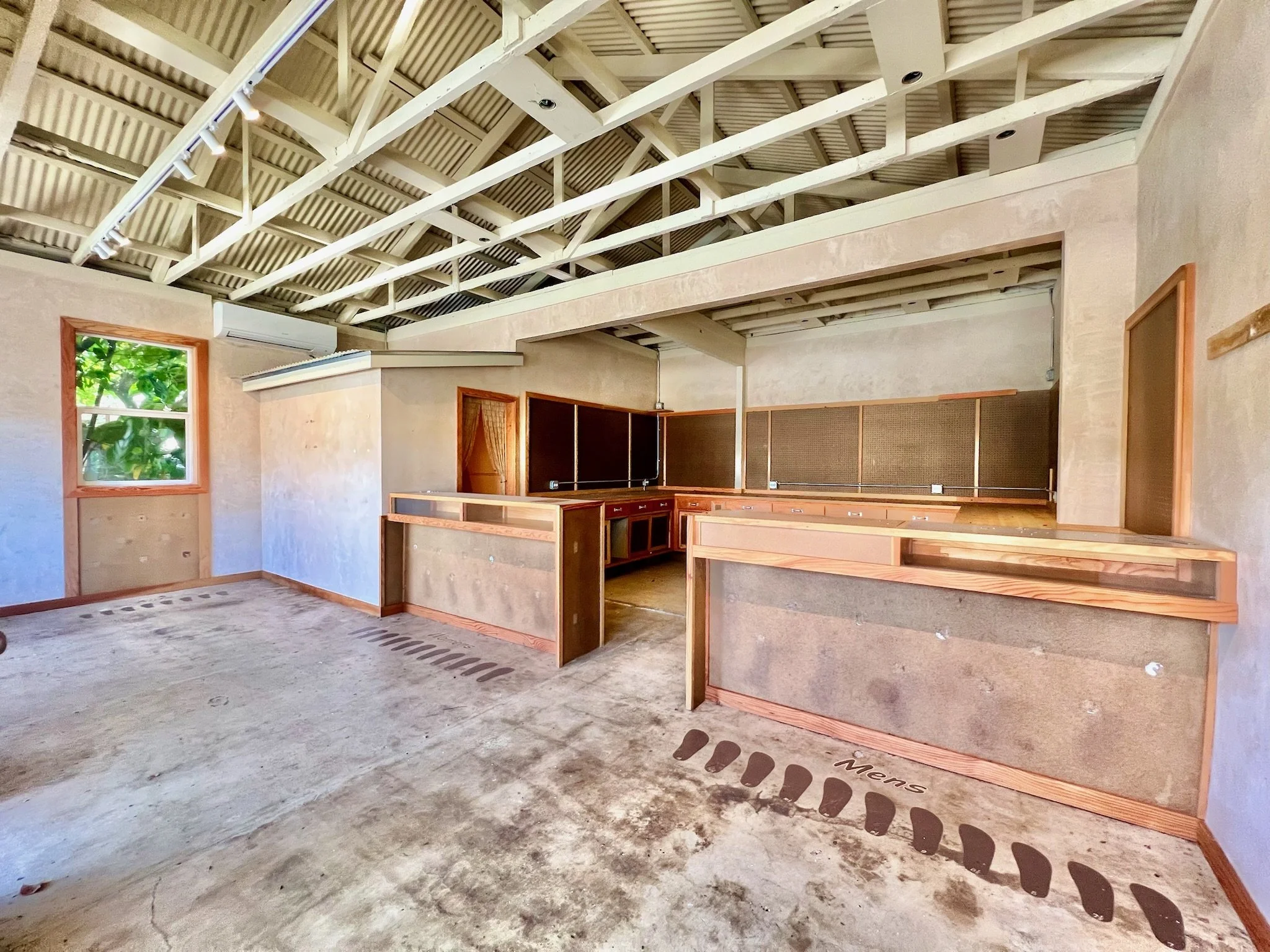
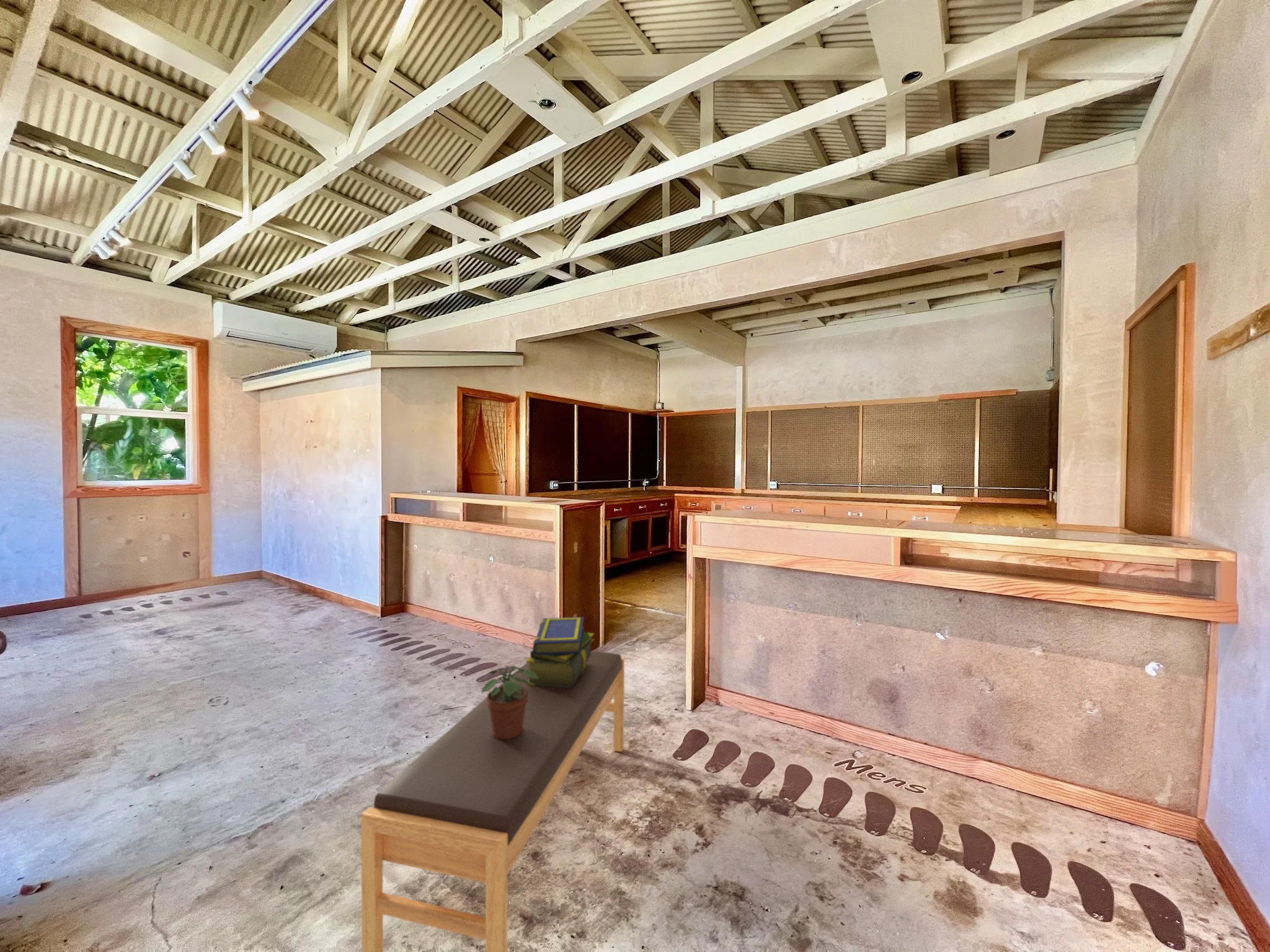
+ stack of books [526,617,595,688]
+ bench [360,650,625,952]
+ potted plant [481,664,538,739]
